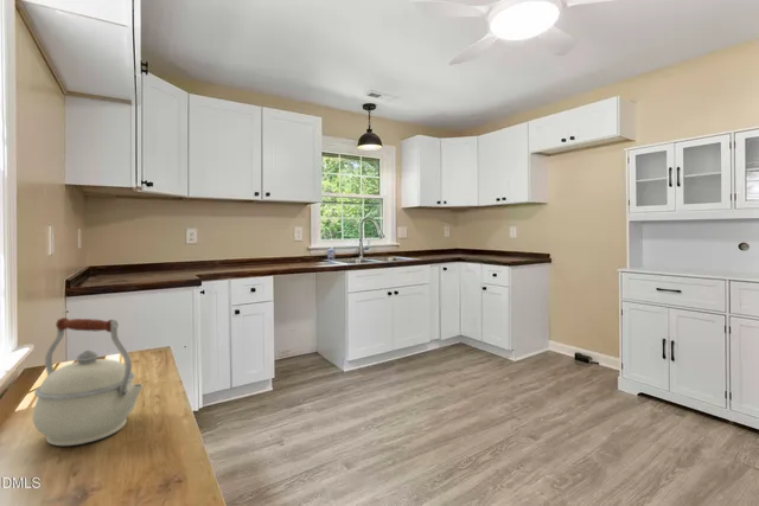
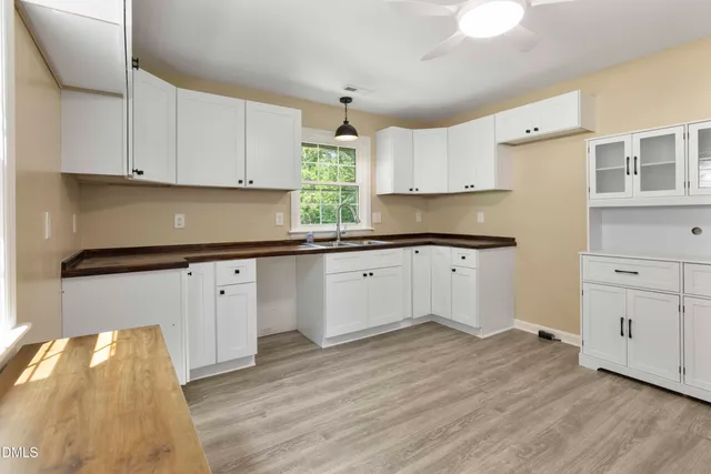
- kettle [32,316,145,447]
